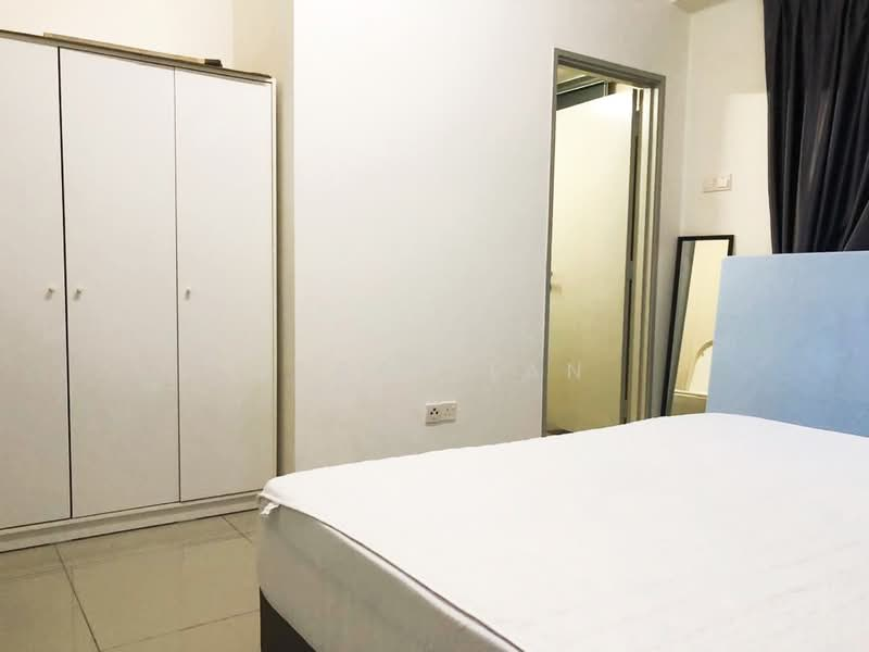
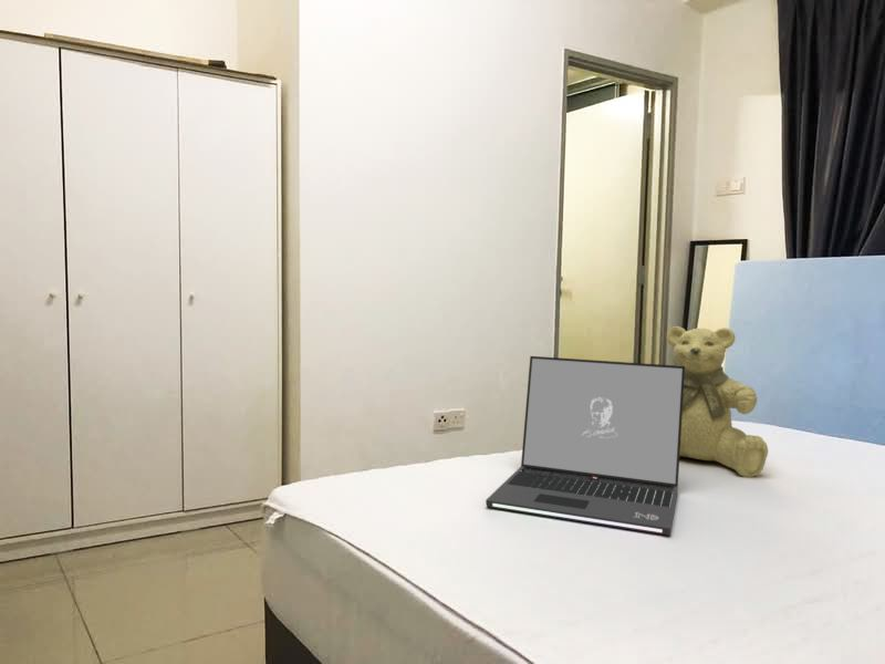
+ laptop [485,355,685,537]
+ teddy bear [666,325,769,478]
